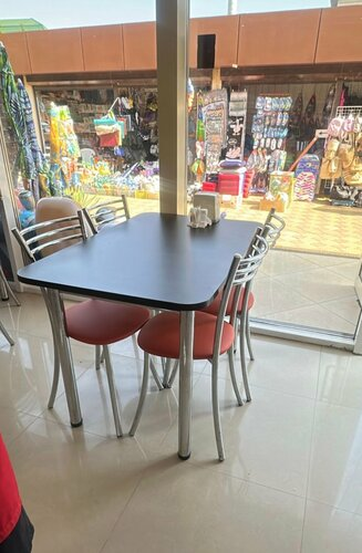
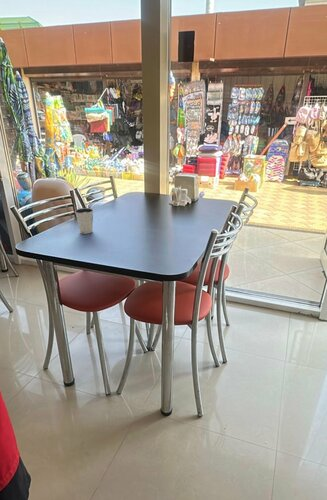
+ dixie cup [74,207,94,235]
